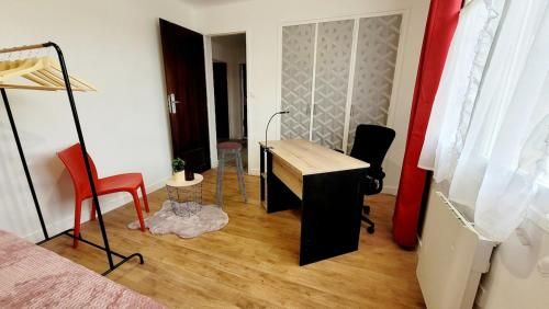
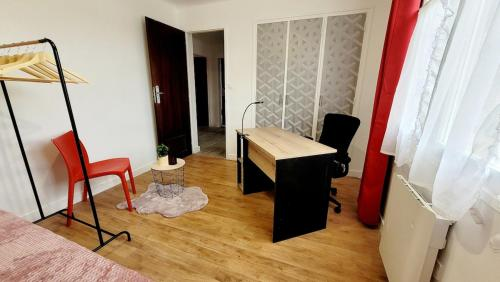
- music stool [214,141,248,208]
